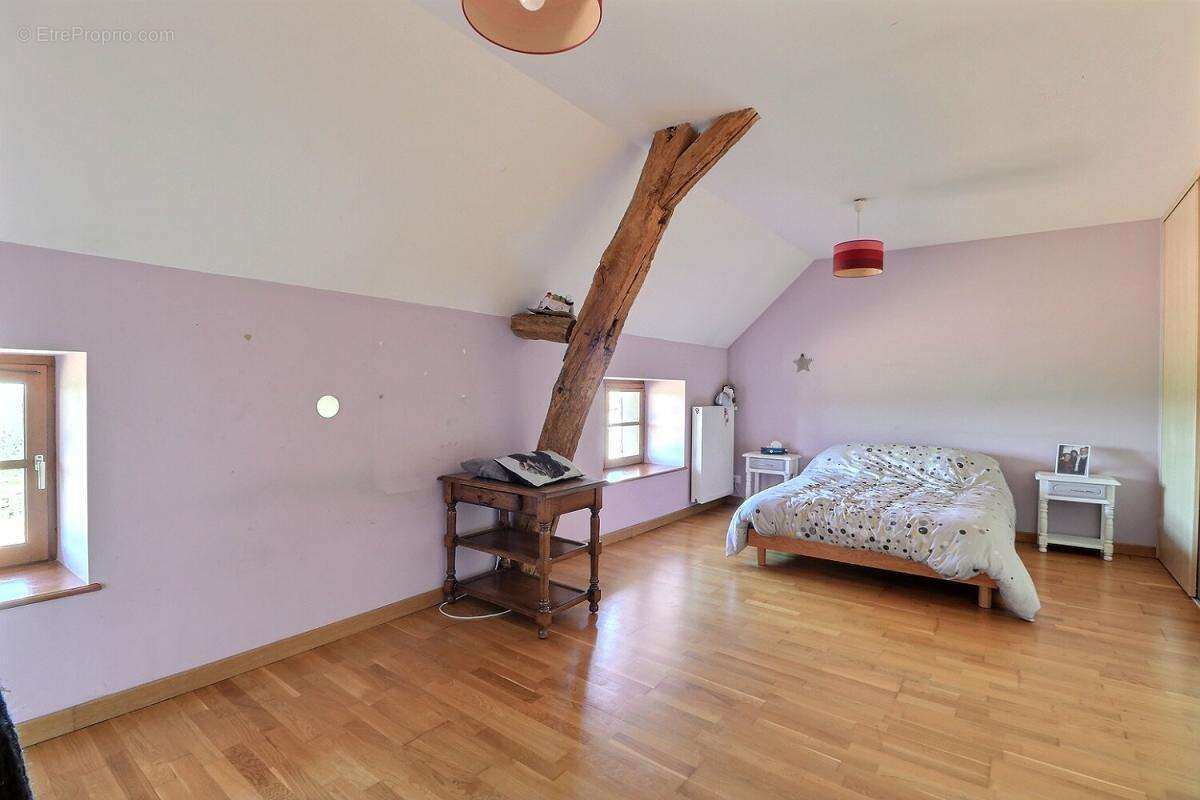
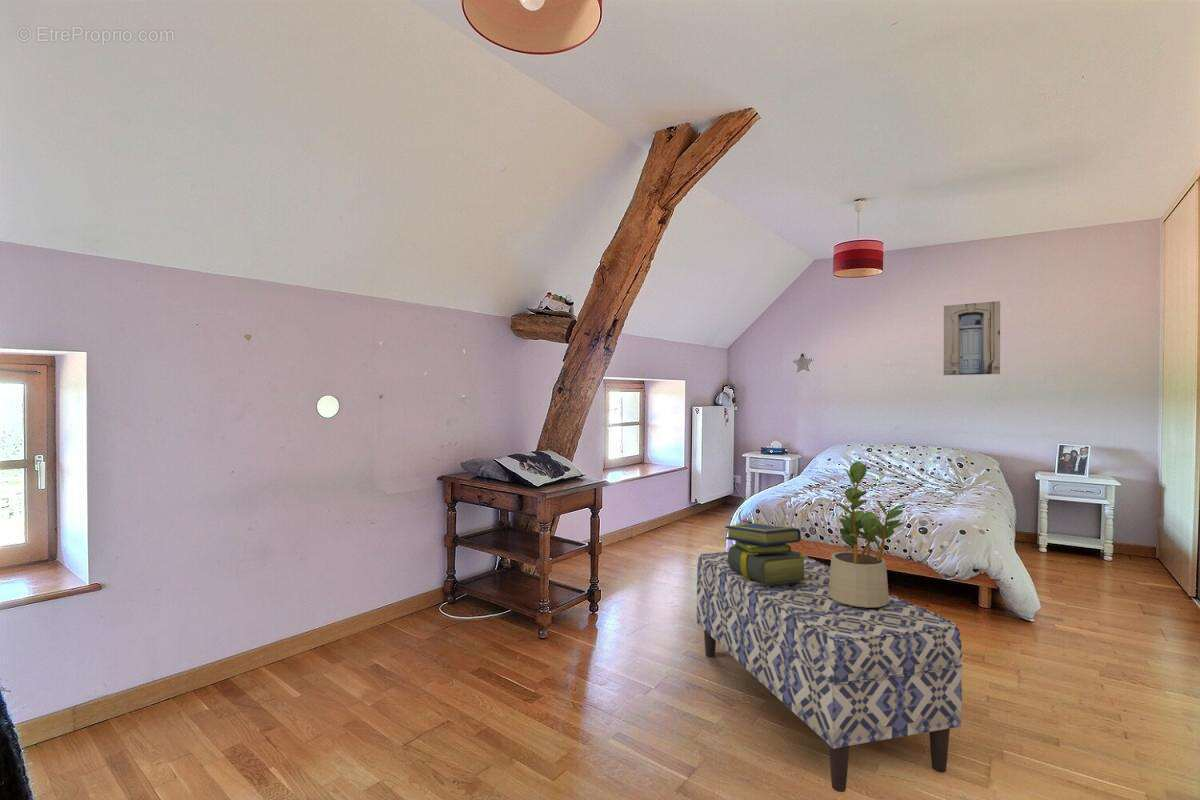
+ potted plant [828,461,909,608]
+ wall art [943,300,1001,376]
+ stack of books [724,522,808,585]
+ bench [696,549,963,793]
